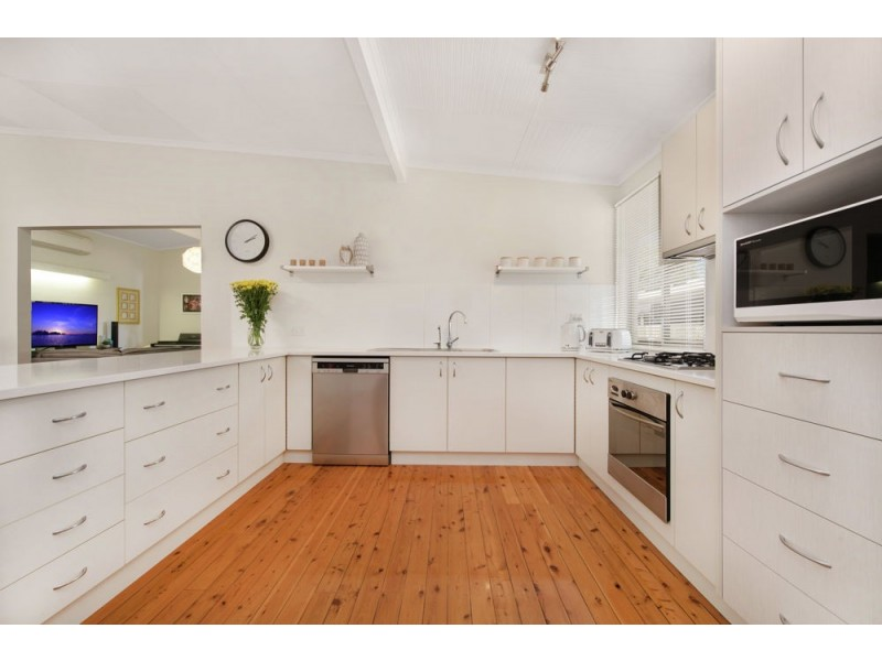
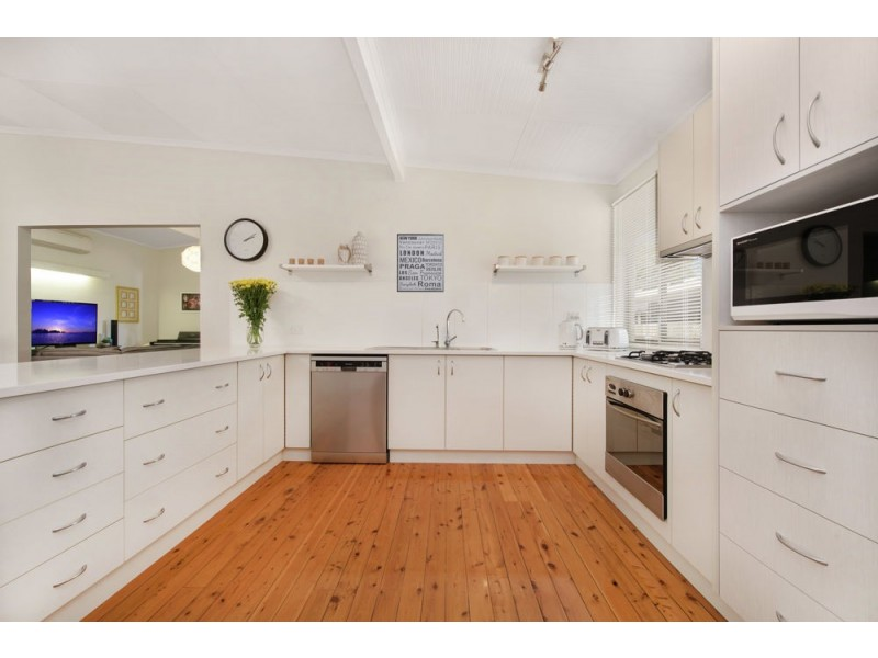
+ wall art [396,232,446,293]
